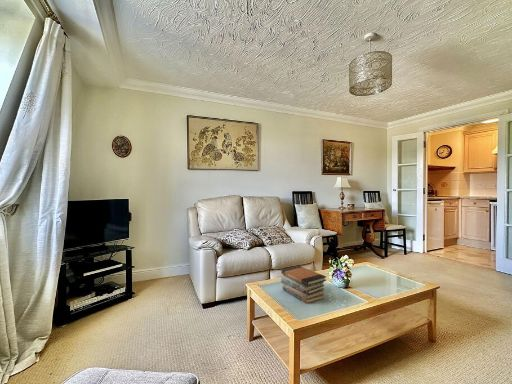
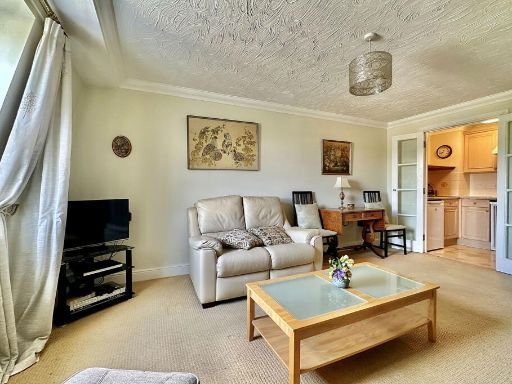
- book stack [280,265,327,305]
